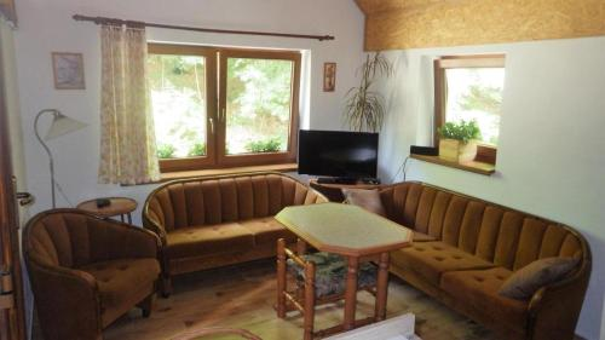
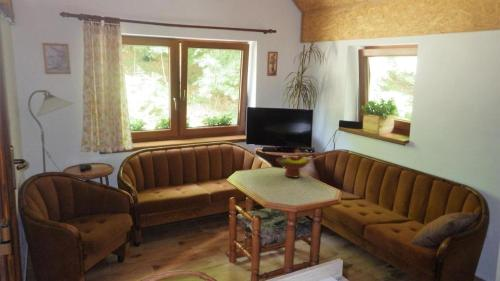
+ fruit bowl [275,153,311,179]
